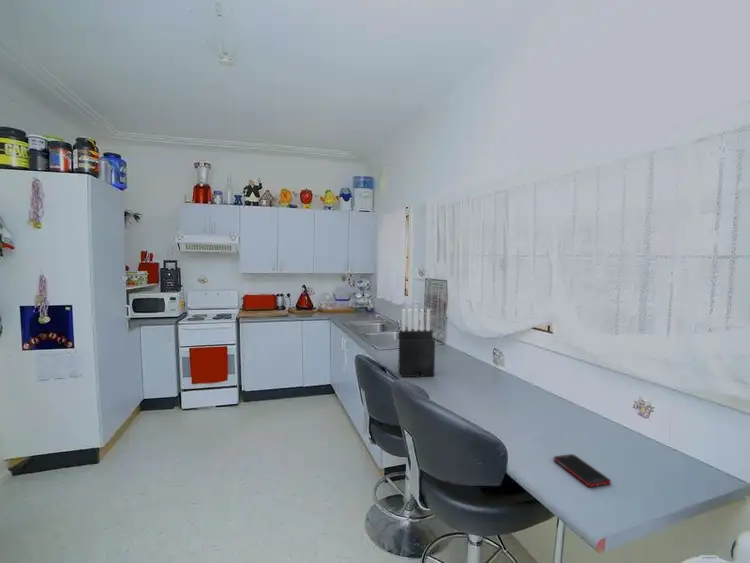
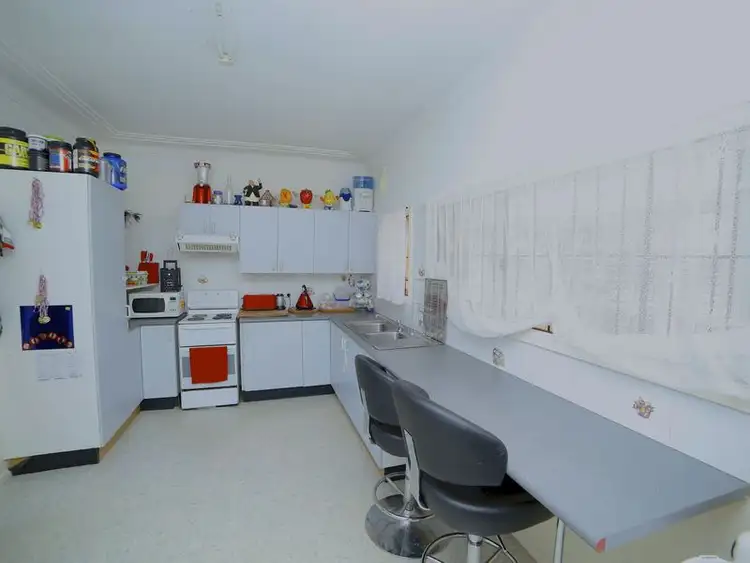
- knife block [397,308,436,379]
- cell phone [553,453,612,488]
